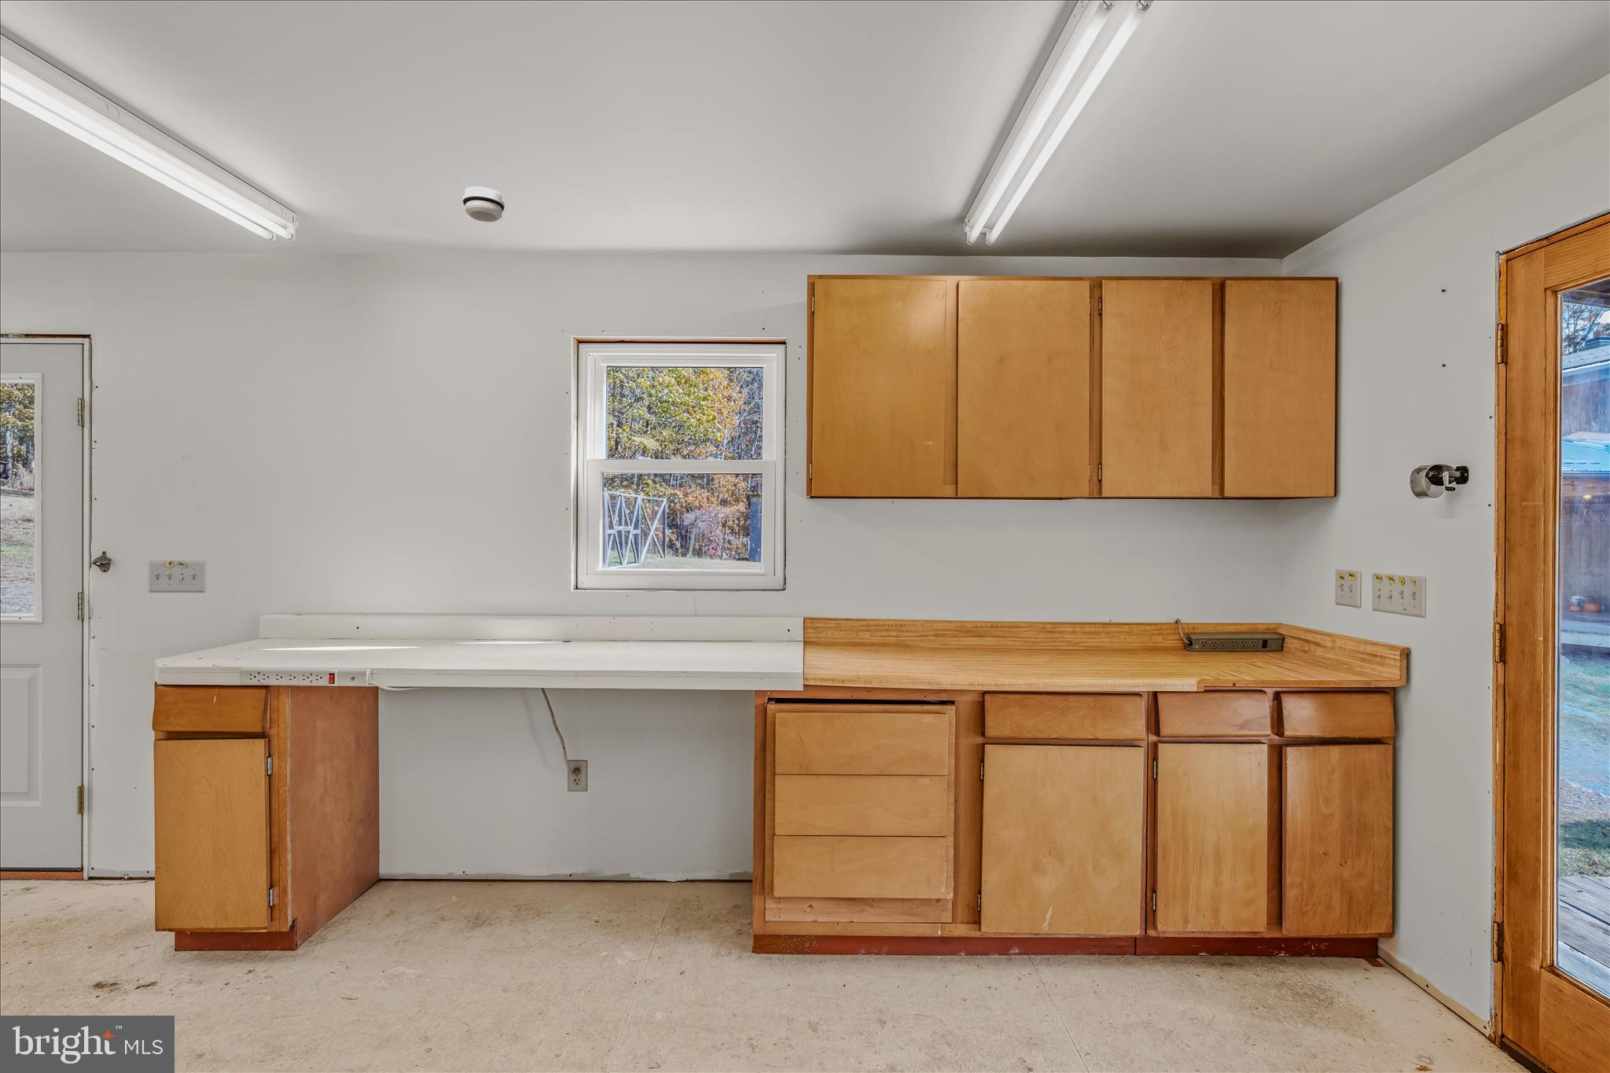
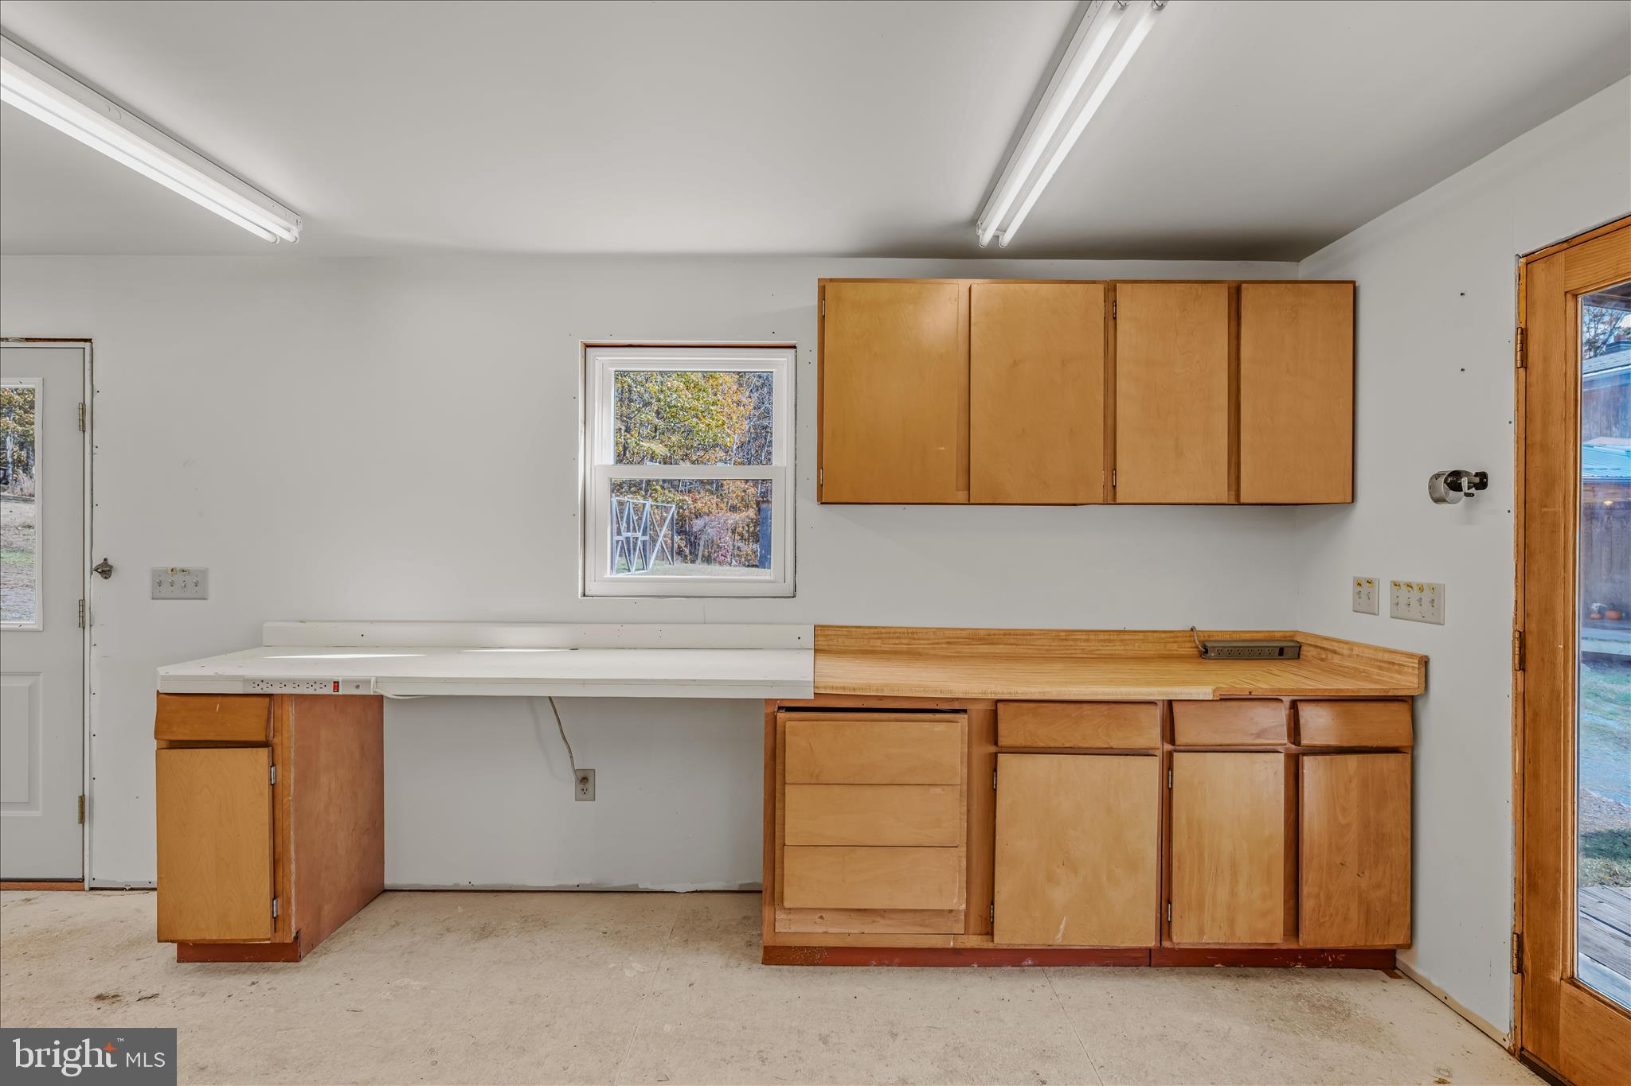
- smoke detector [462,186,505,223]
